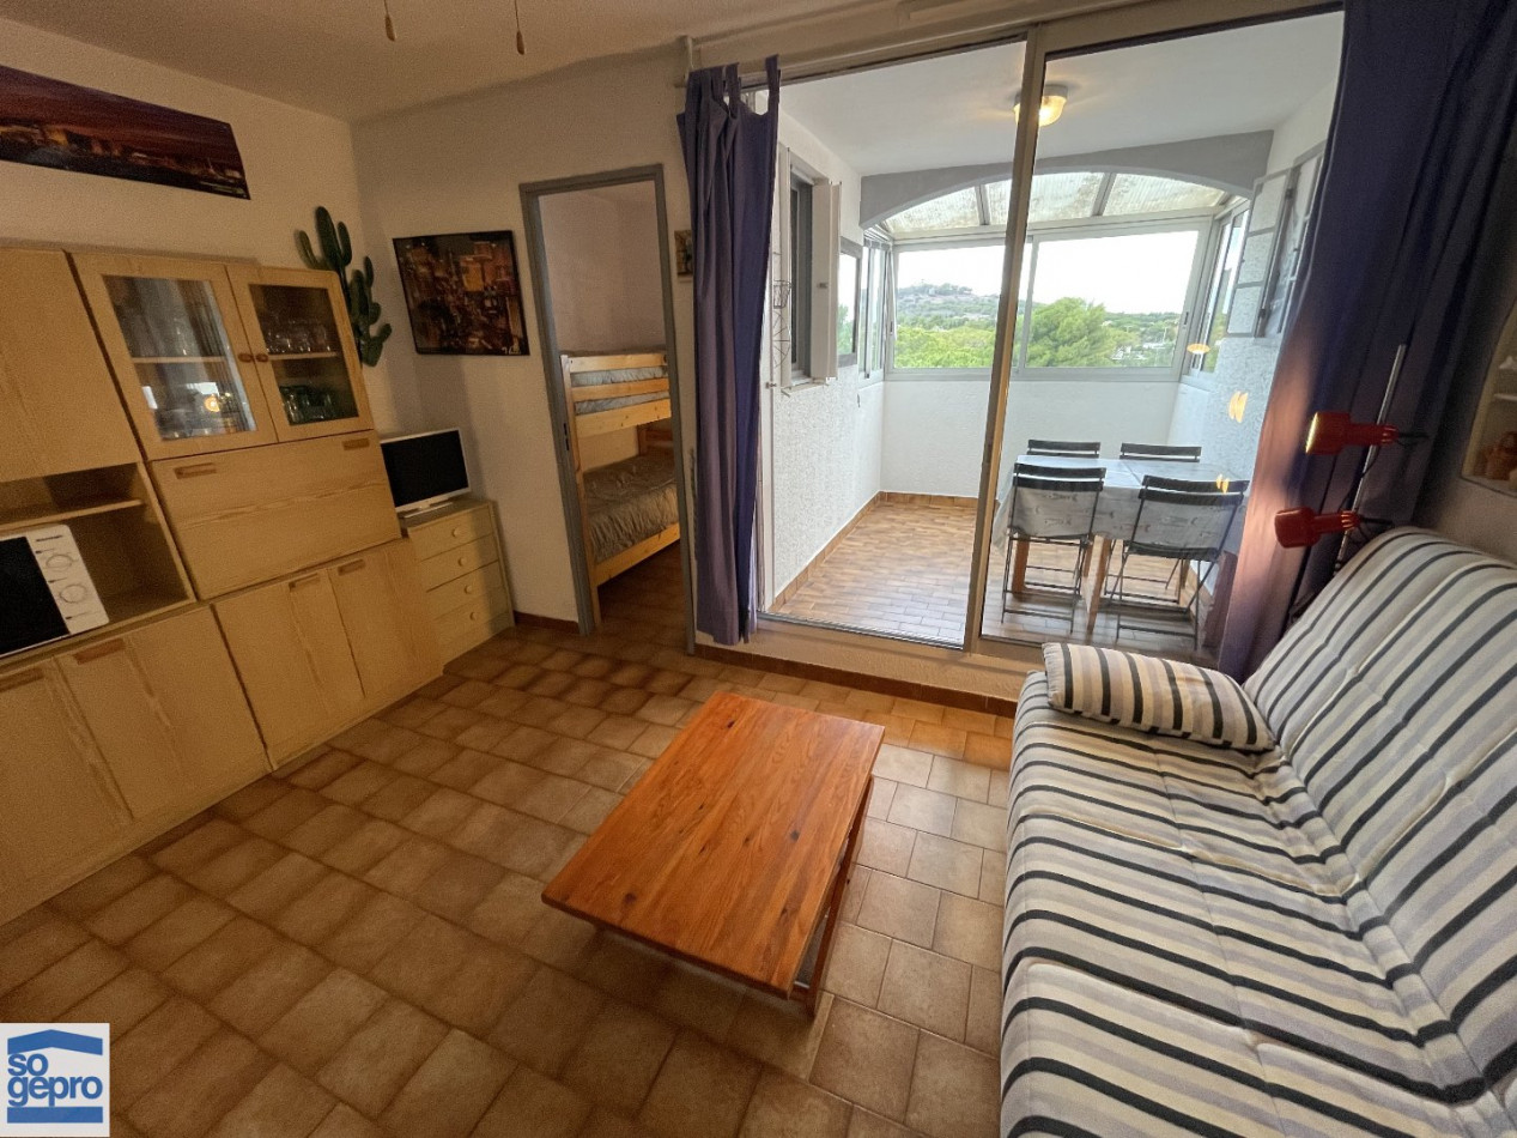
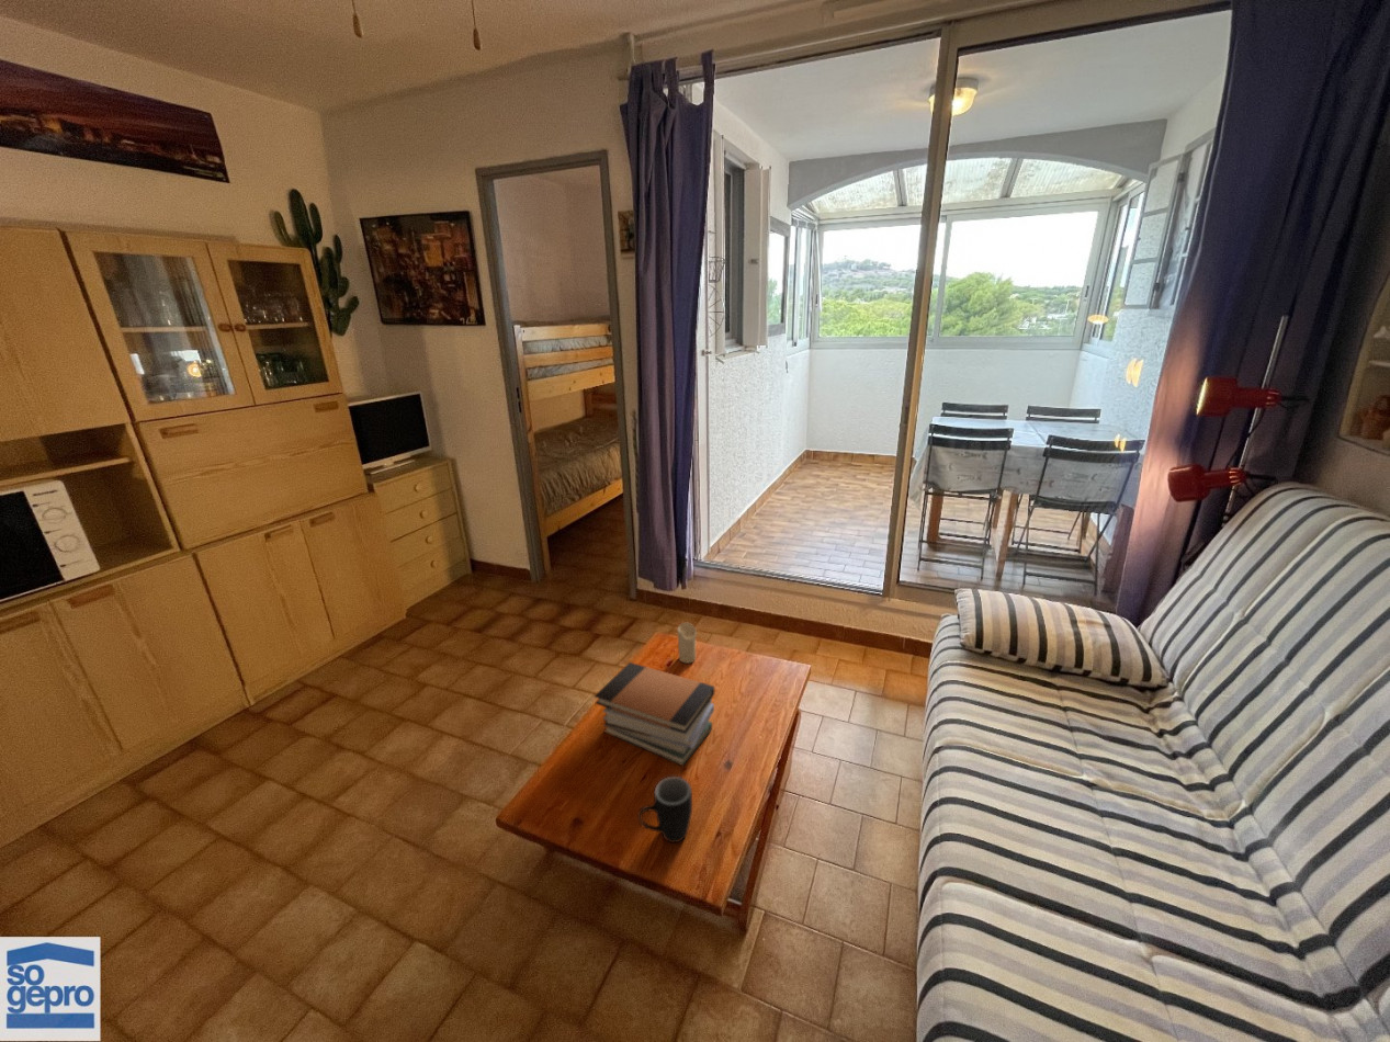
+ mug [636,775,693,843]
+ book stack [594,661,715,767]
+ candle [676,622,698,665]
